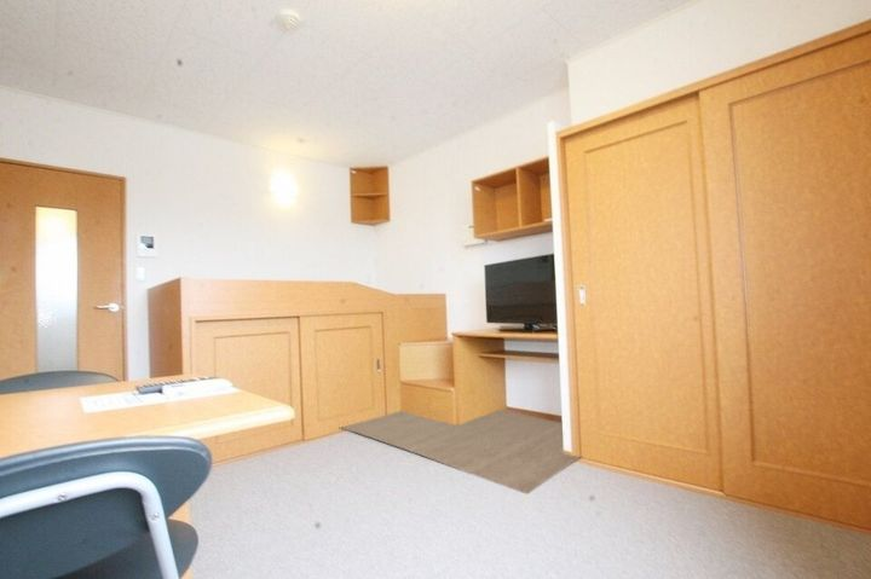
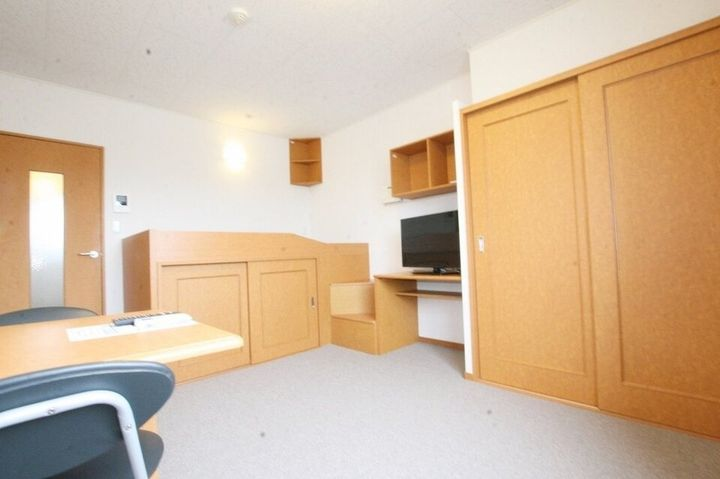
- rug [340,409,582,496]
